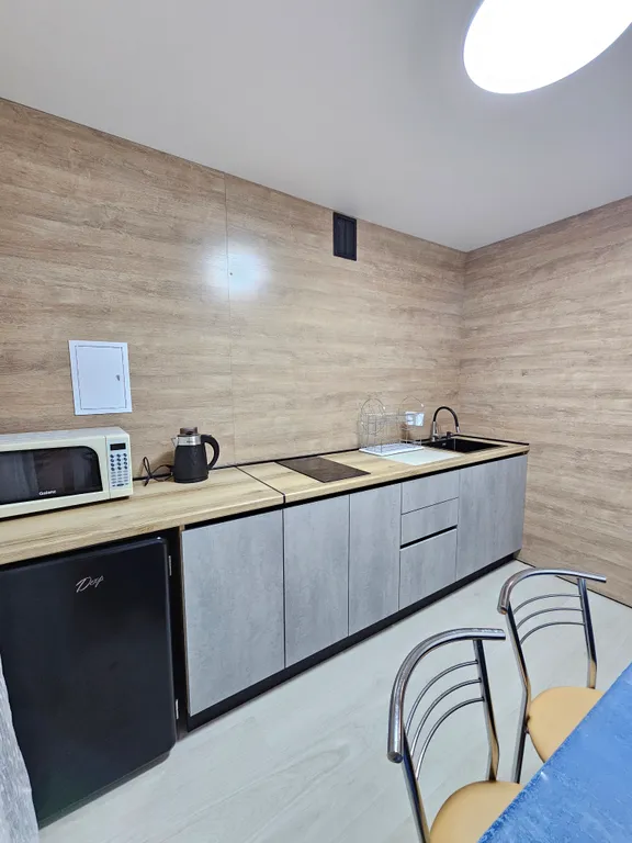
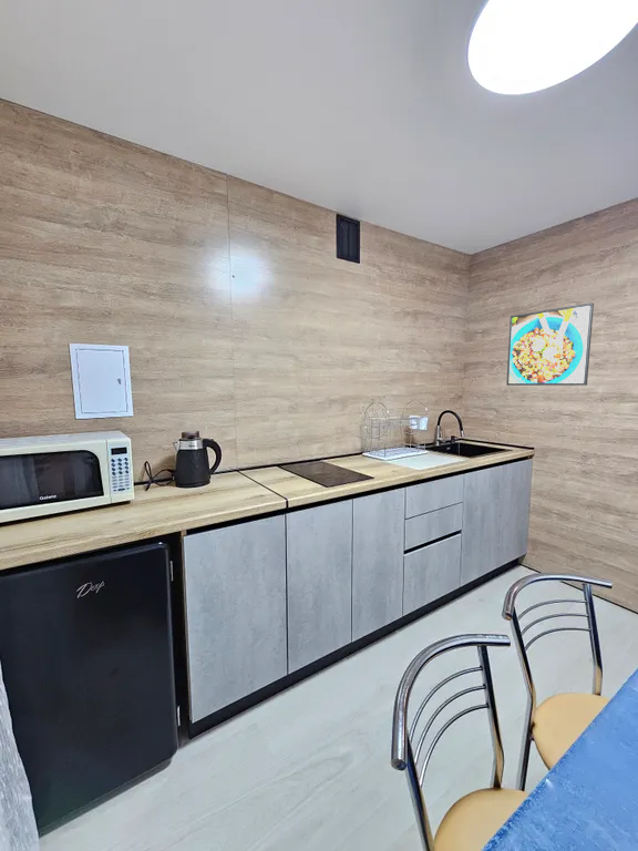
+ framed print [505,301,595,387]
